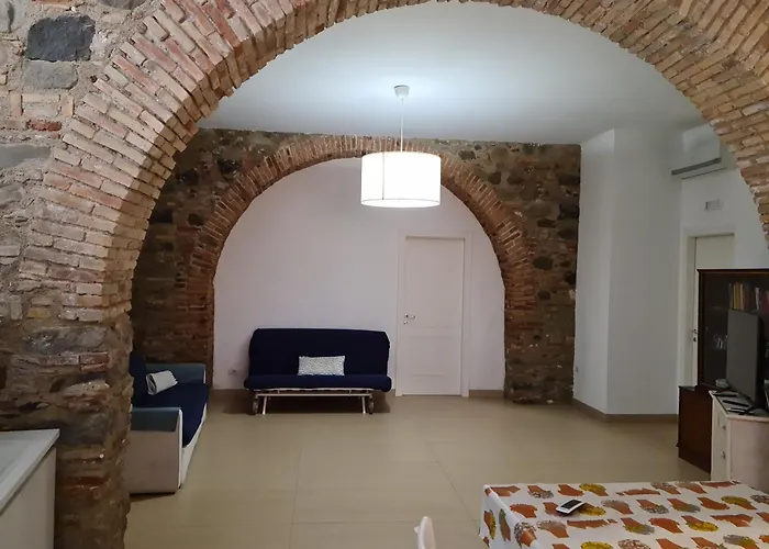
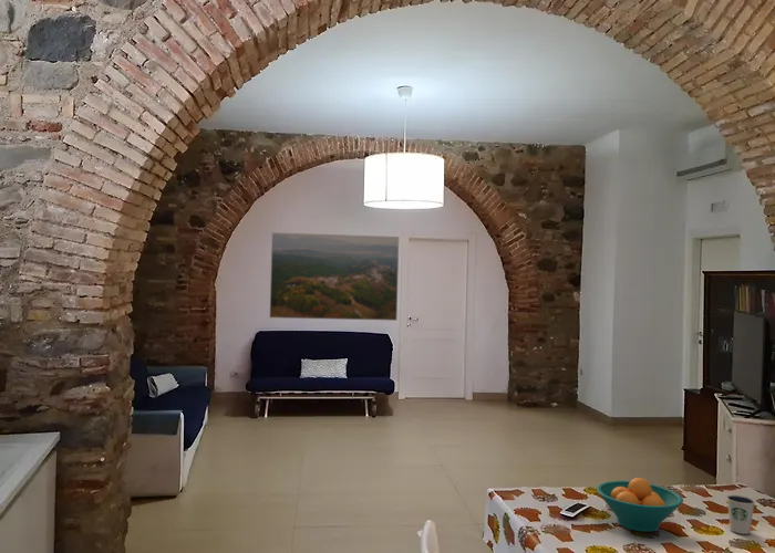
+ fruit bowl [596,477,684,533]
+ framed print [269,231,400,322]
+ dixie cup [725,494,756,535]
